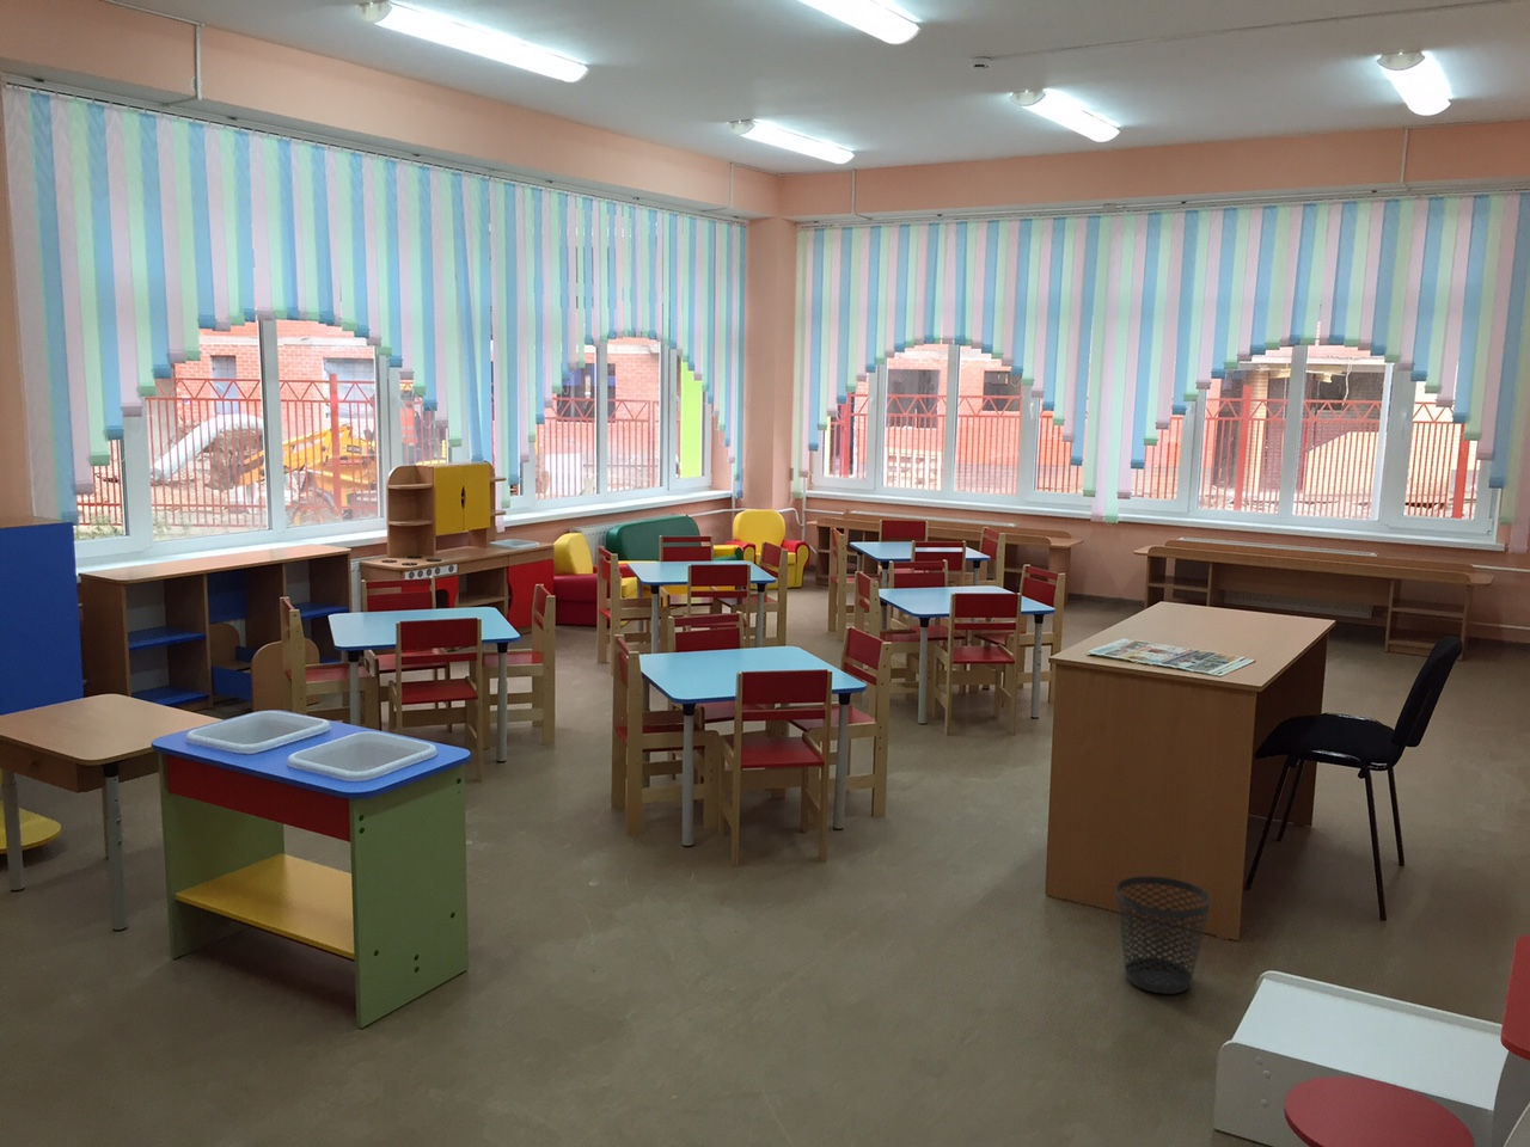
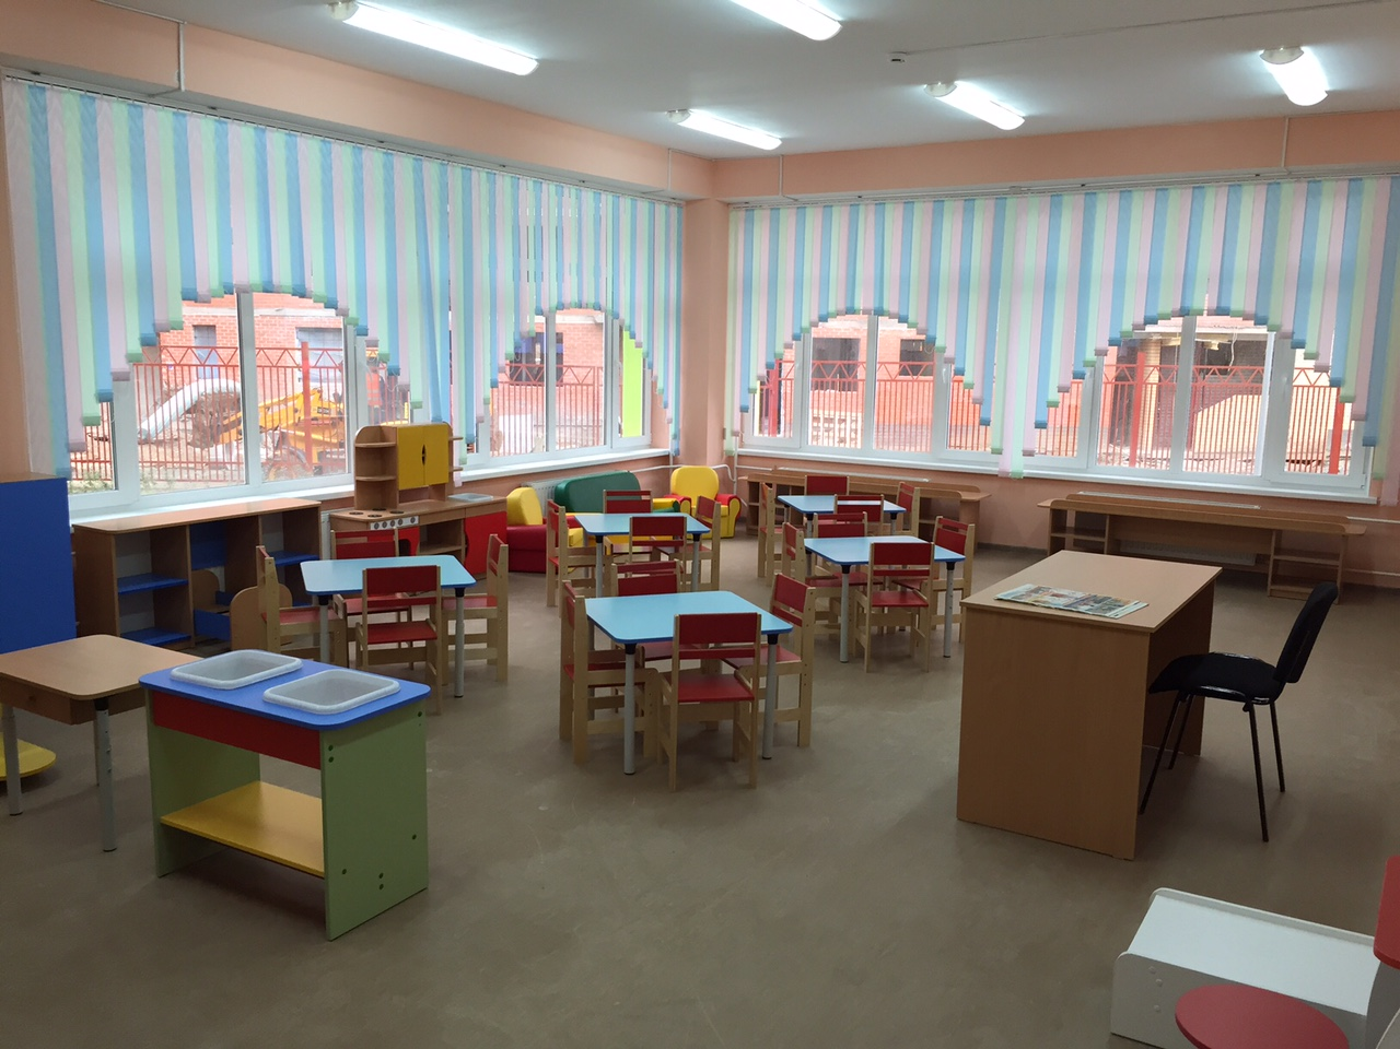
- wastebasket [1116,876,1212,995]
